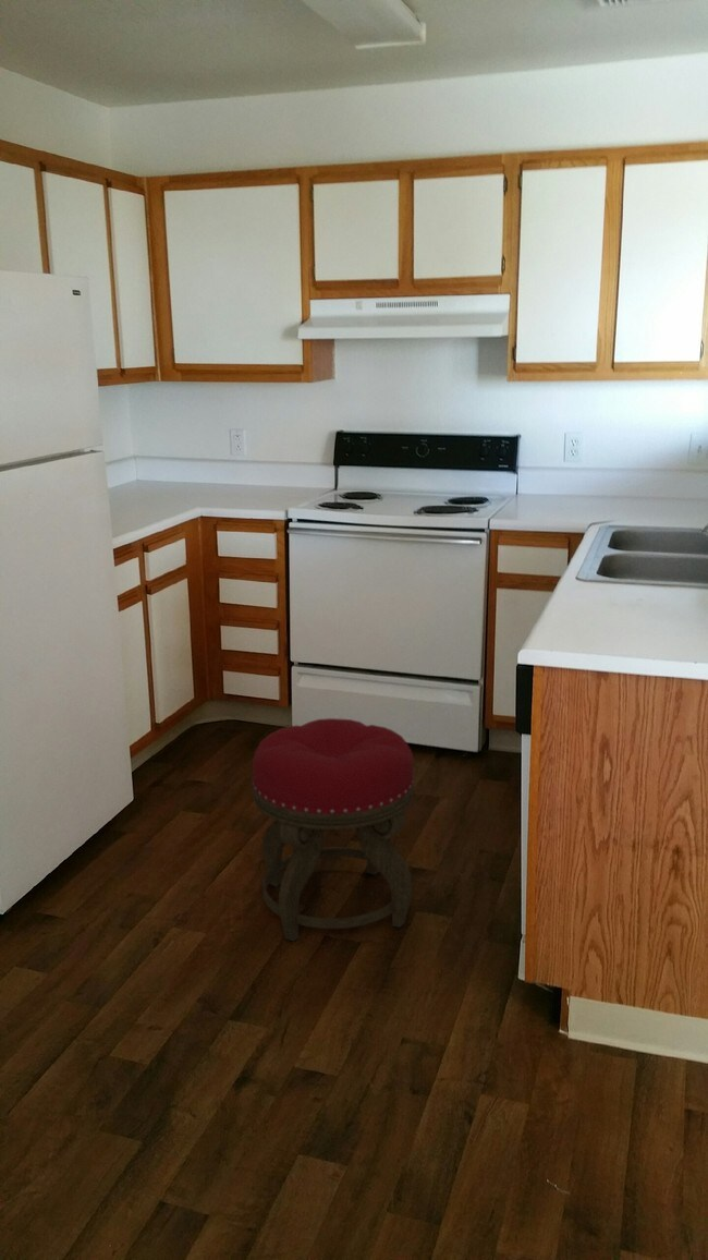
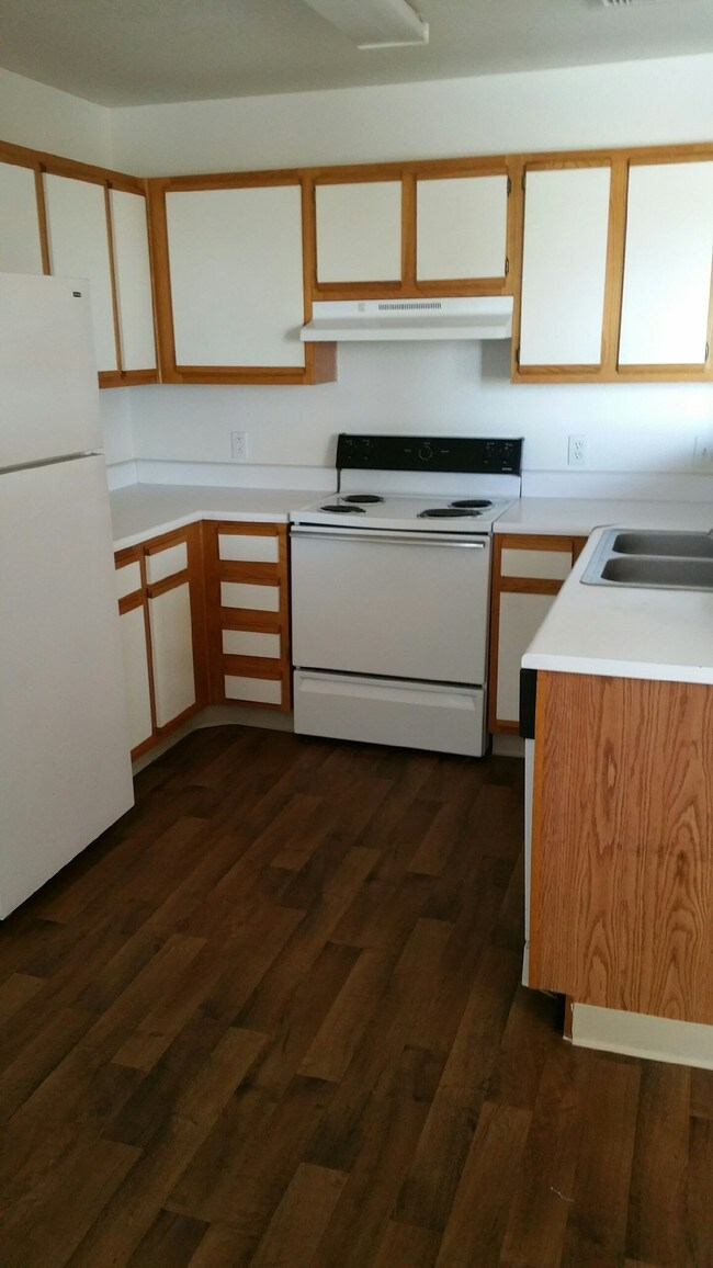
- stool [251,717,415,942]
